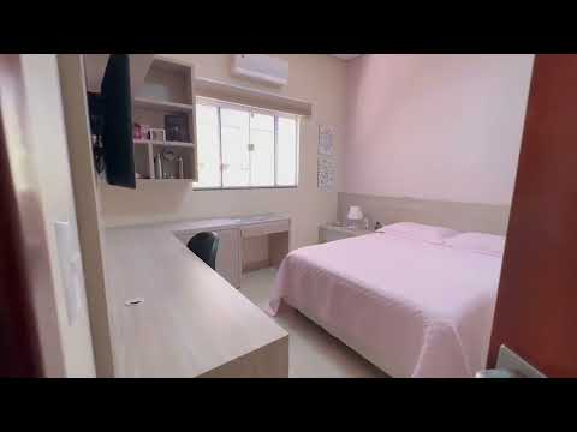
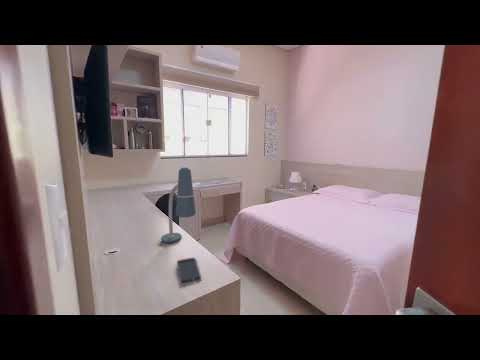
+ desk lamp [160,167,197,244]
+ smartphone [176,257,203,286]
